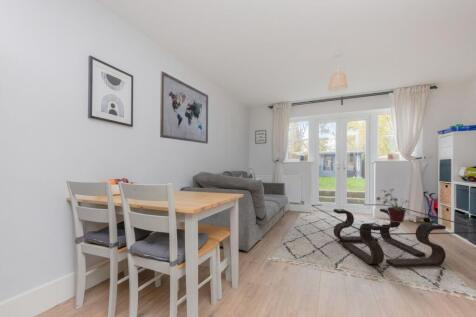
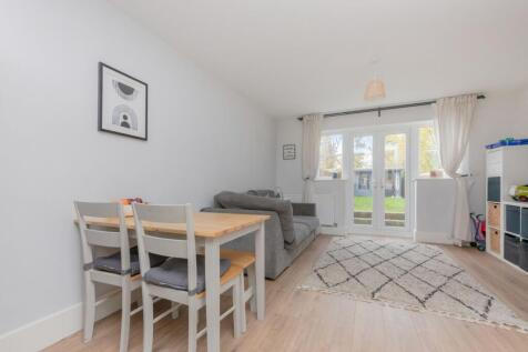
- potted plant [375,188,410,224]
- coffee table [310,203,476,268]
- wall art [159,70,209,145]
